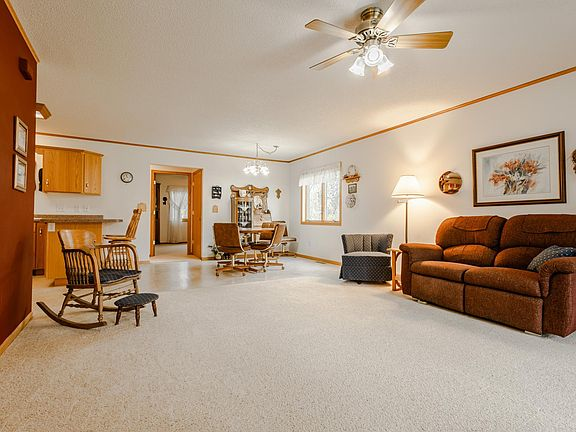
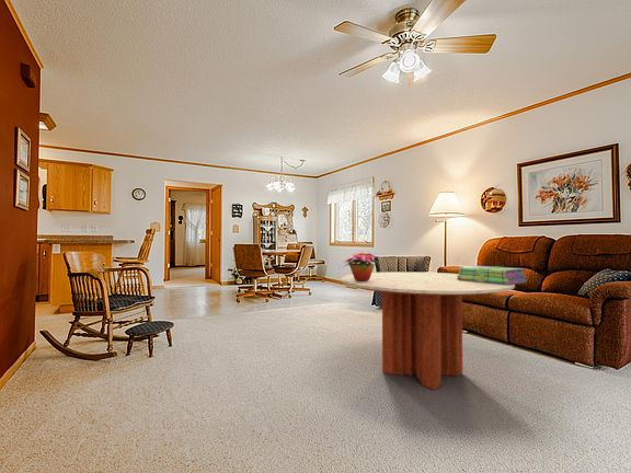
+ coffee table [341,270,516,391]
+ flower arrangement [341,251,380,281]
+ stack of books [457,265,528,286]
